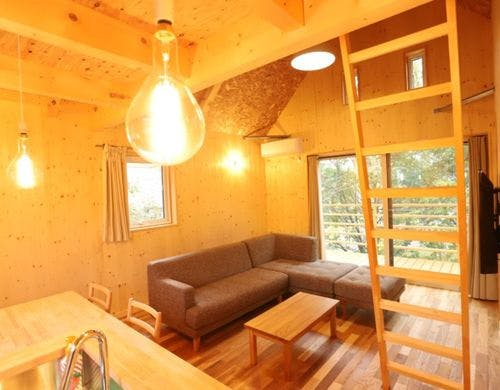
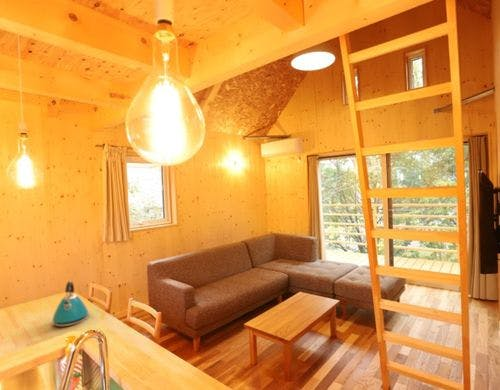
+ kettle [51,280,90,327]
